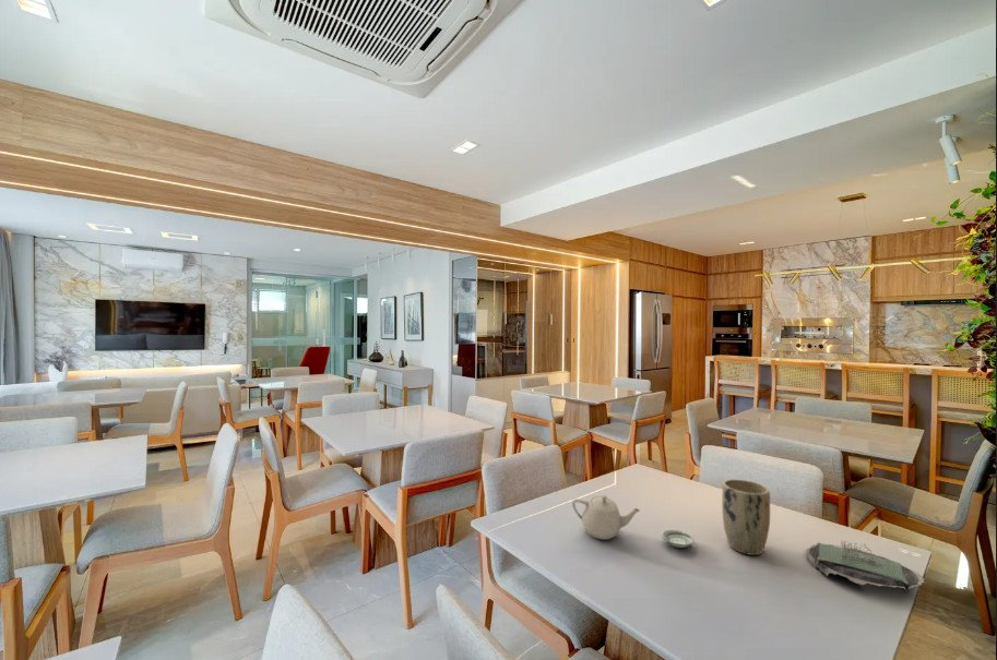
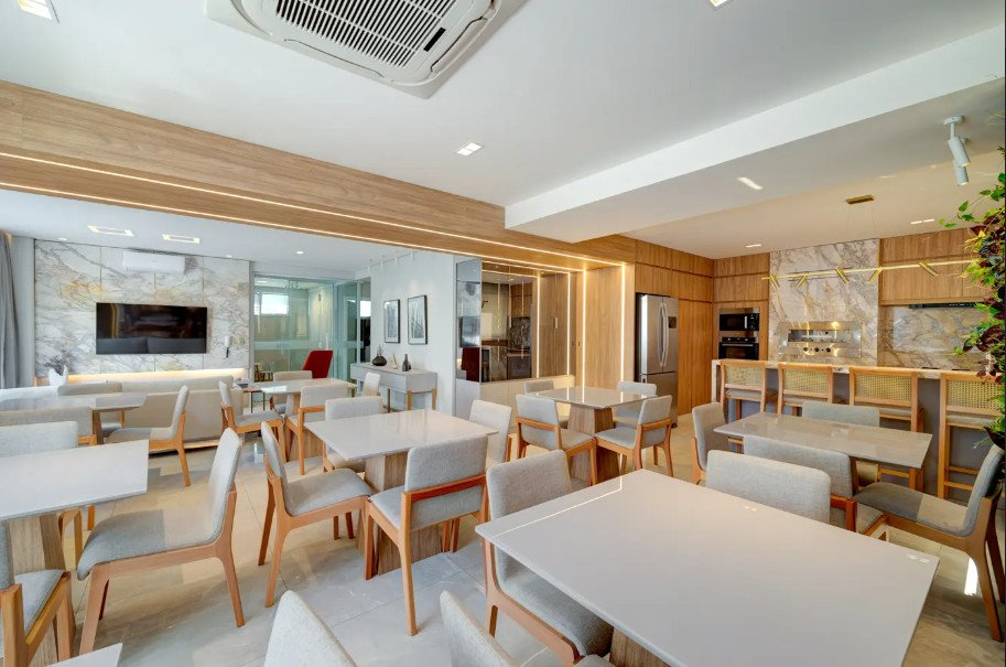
- saucer [661,529,695,549]
- plant pot [721,478,771,556]
- plate [806,540,925,593]
- teapot [571,494,641,541]
